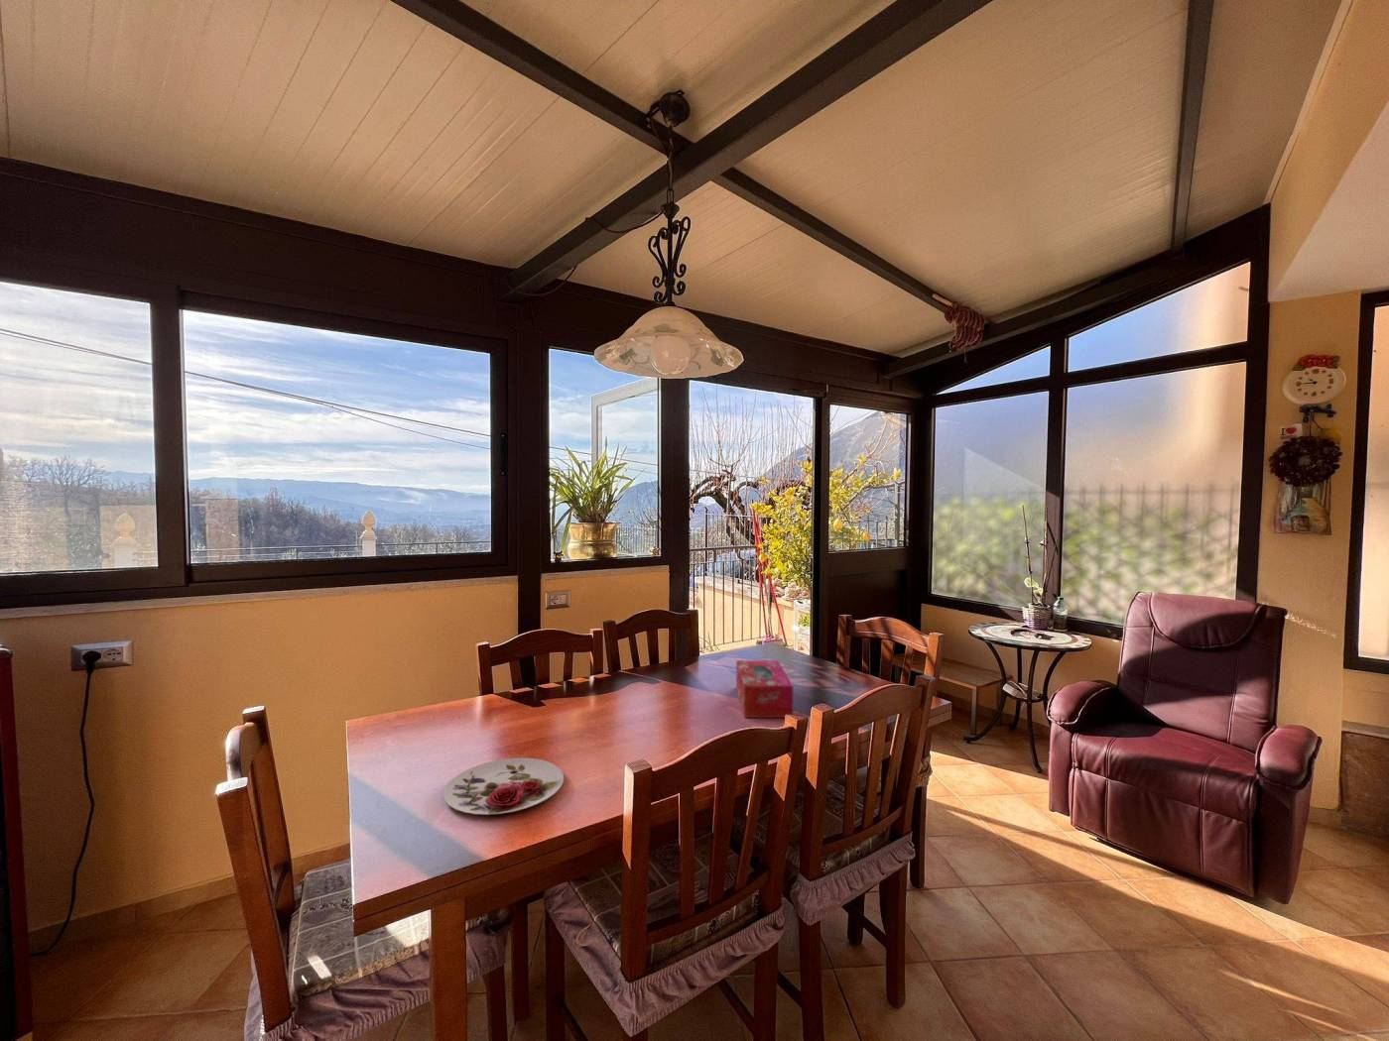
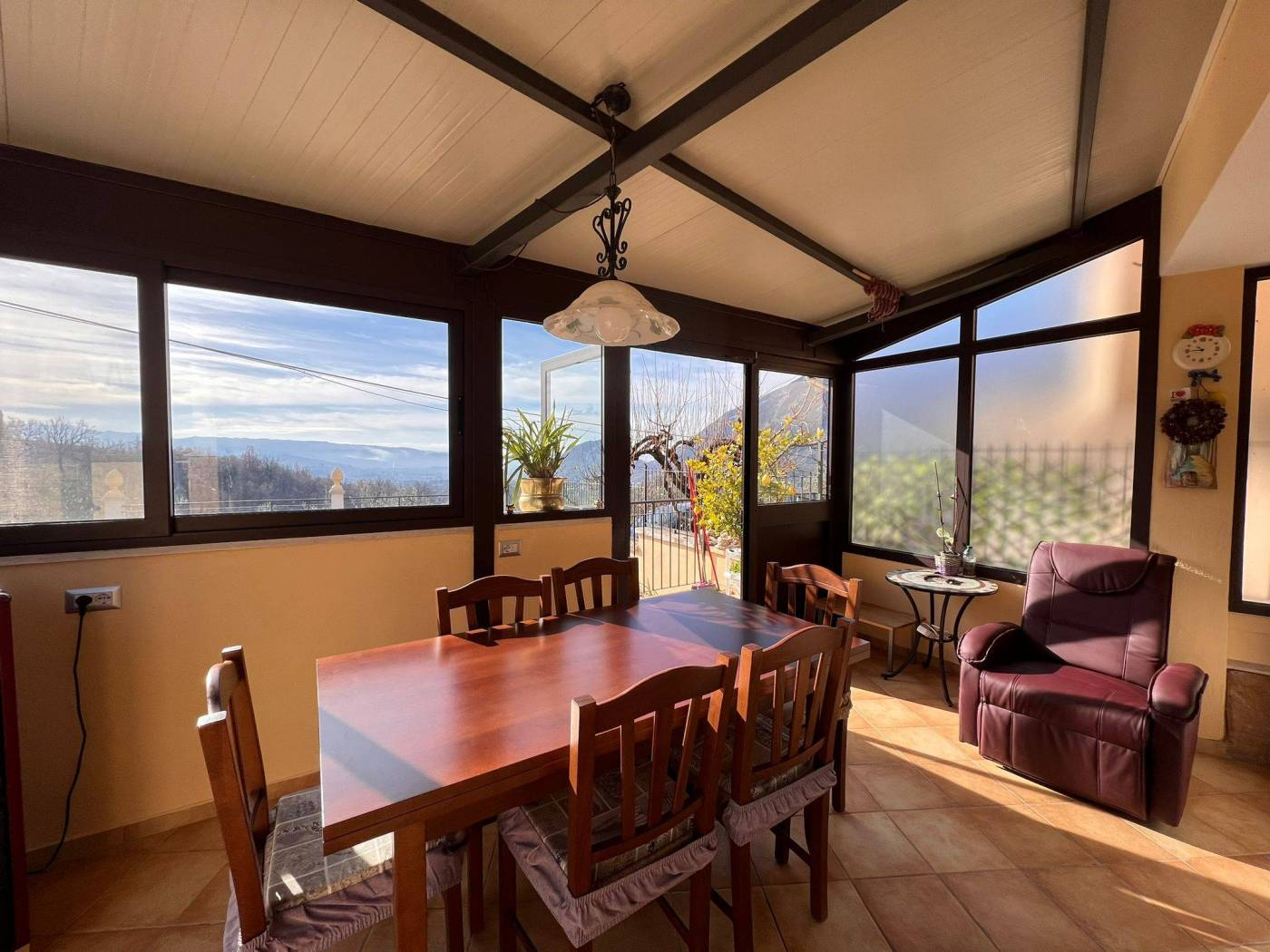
- plate [443,758,564,816]
- tissue box [735,659,794,718]
